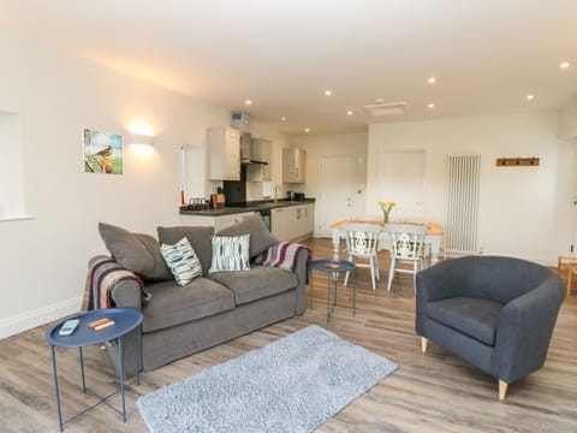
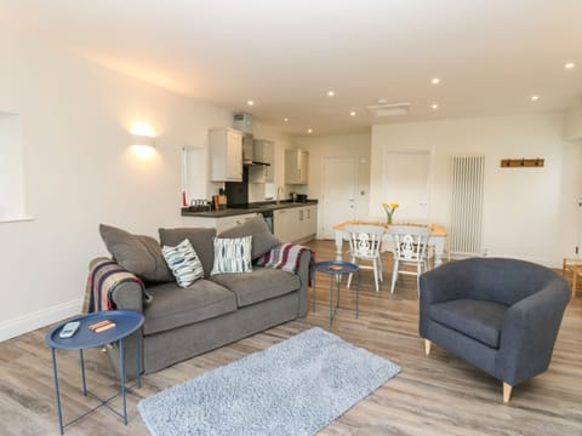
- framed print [81,126,125,177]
